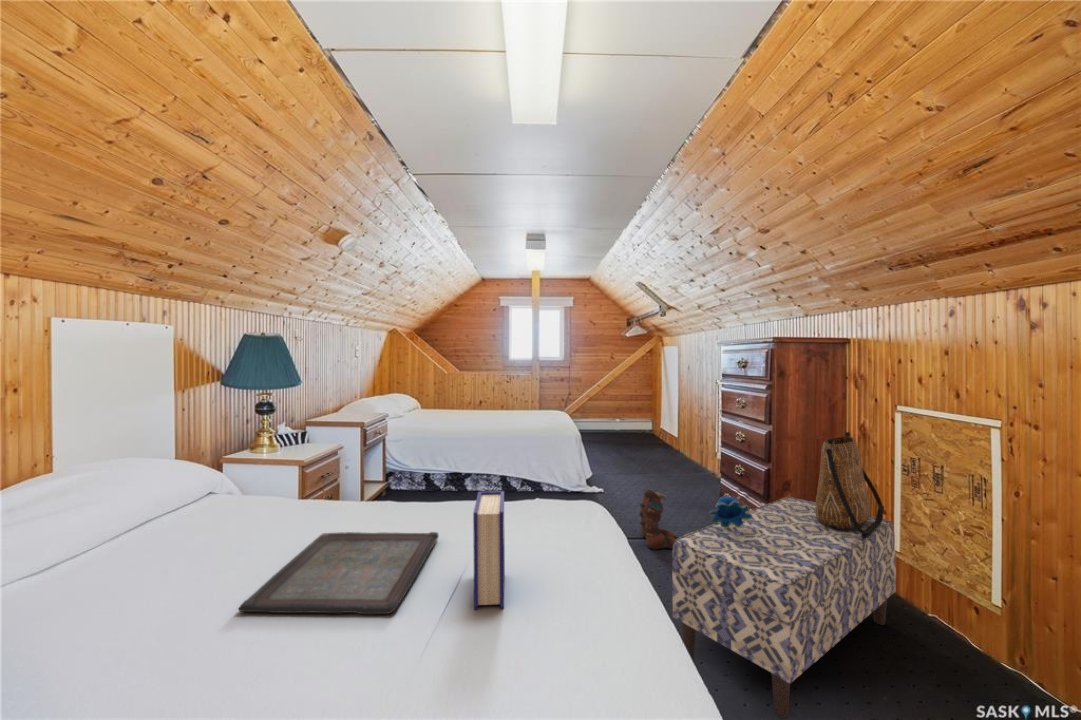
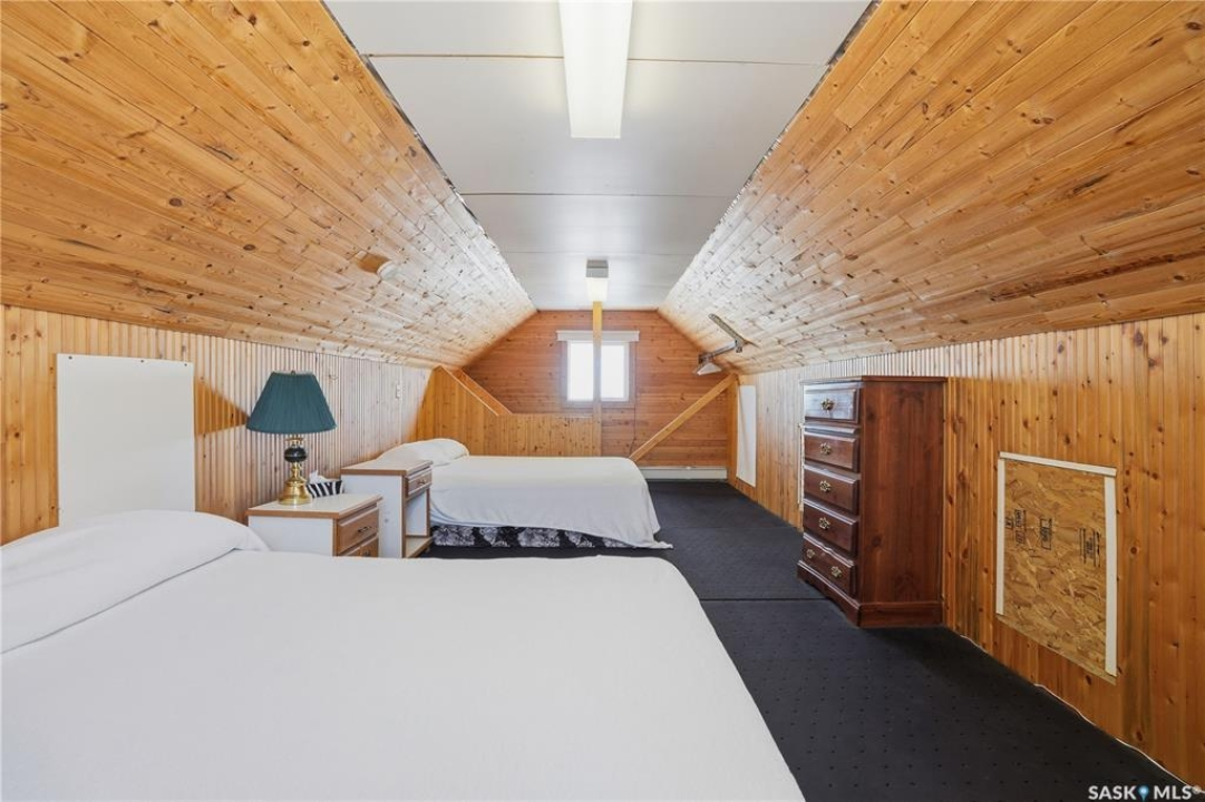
- serving tray [237,531,440,615]
- plush toy [708,495,752,528]
- bench [671,496,897,720]
- tote bag [815,431,885,538]
- boots [638,488,677,551]
- hardback book [472,490,506,610]
